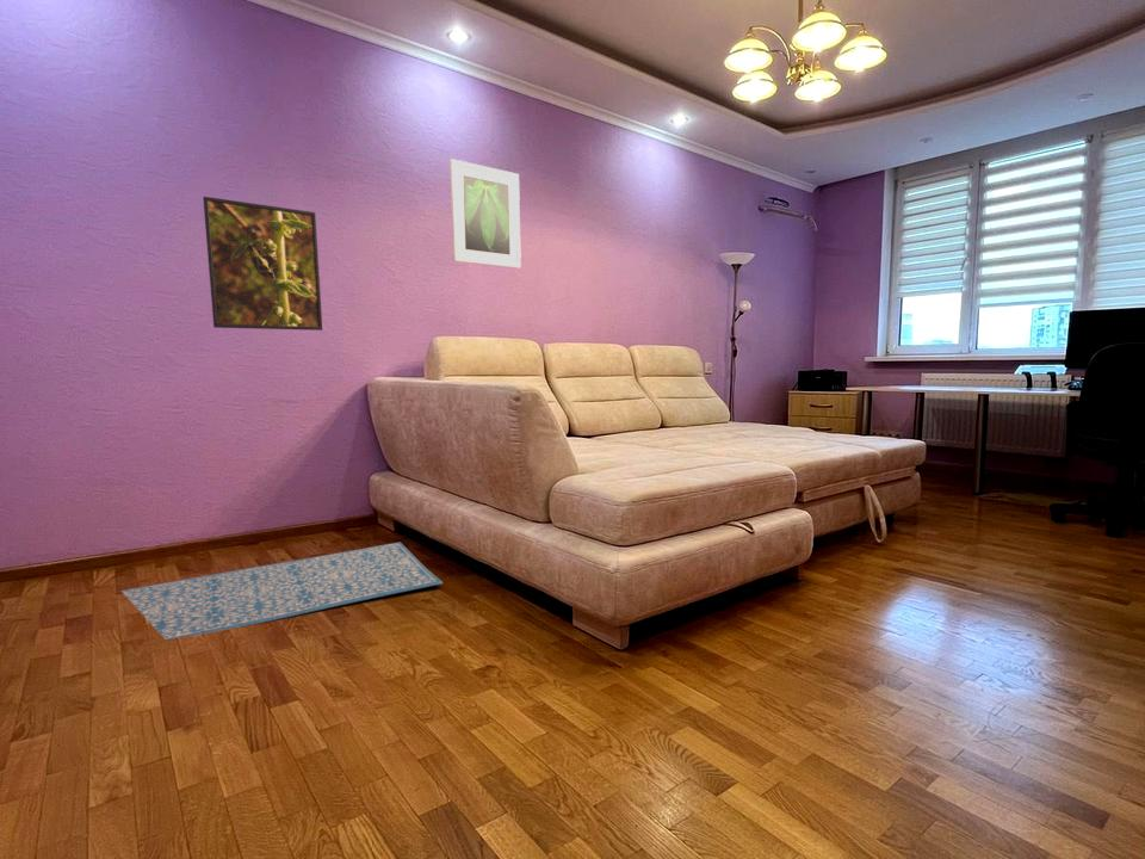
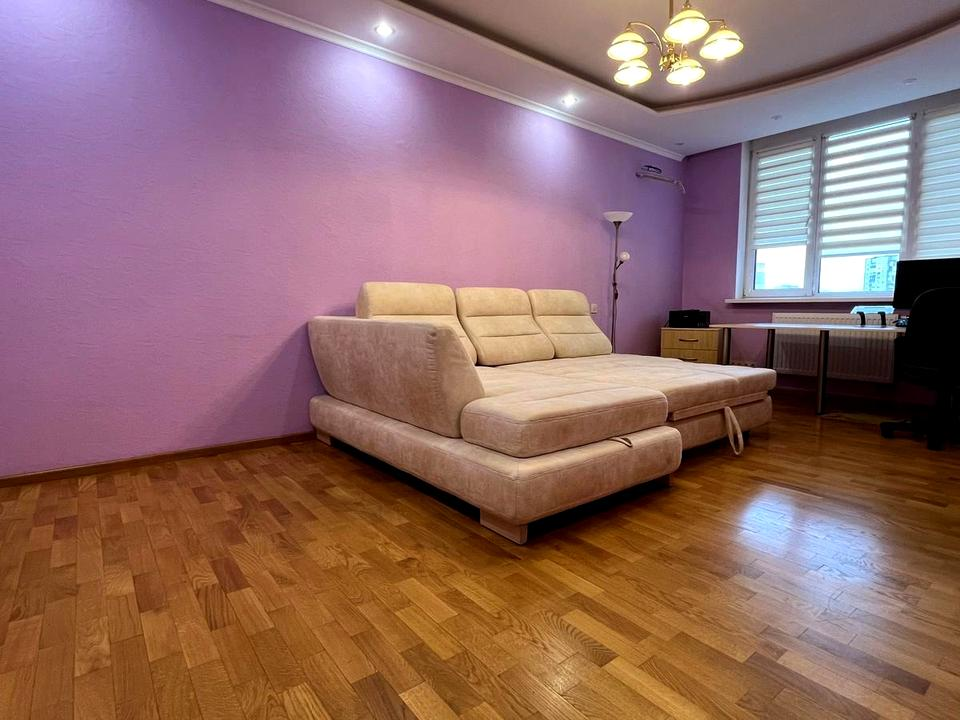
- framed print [202,196,323,332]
- rug [119,542,444,641]
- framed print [448,157,522,270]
